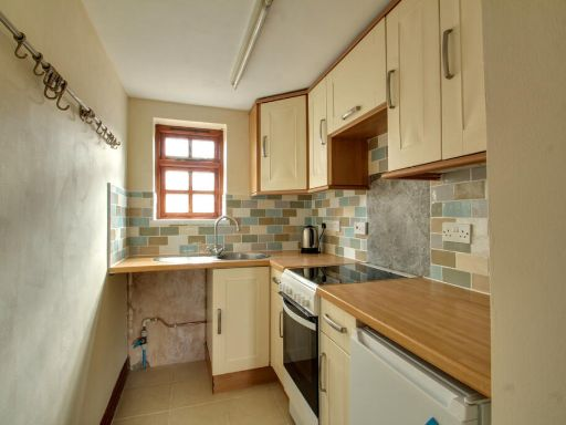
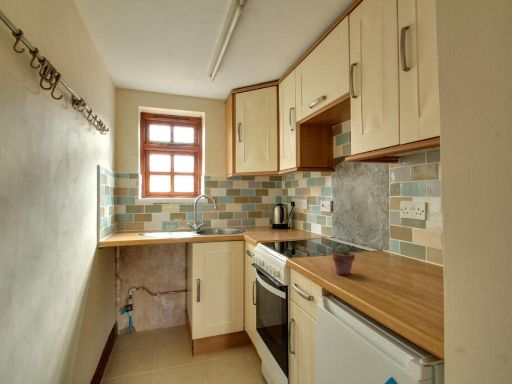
+ potted succulent [331,244,356,276]
